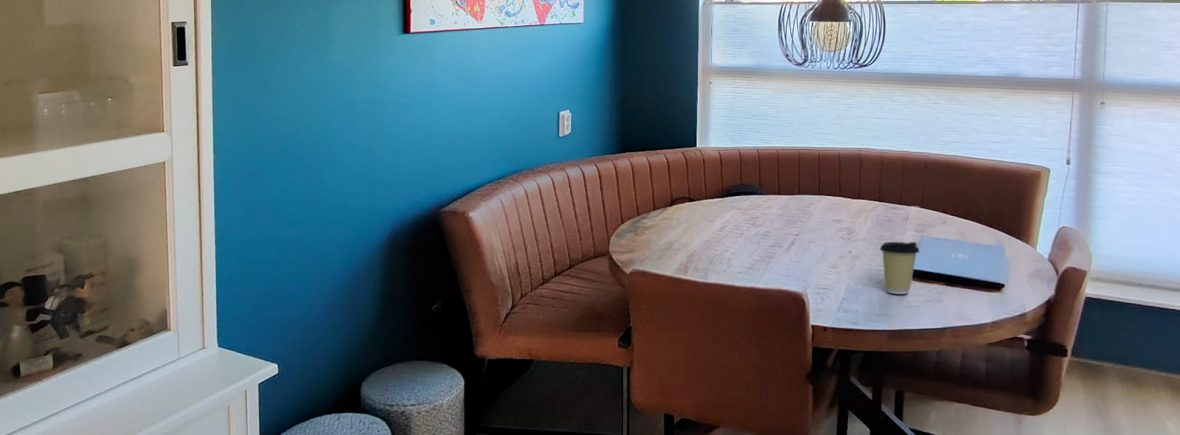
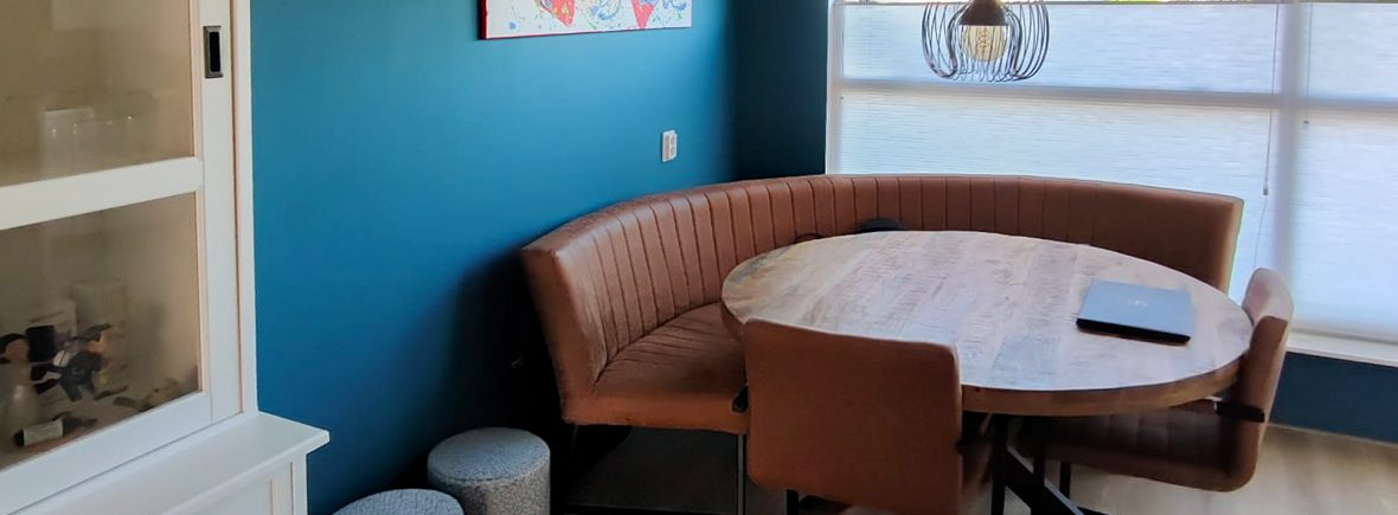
- coffee cup [879,241,921,295]
